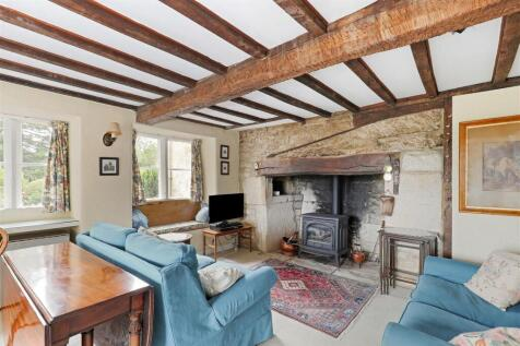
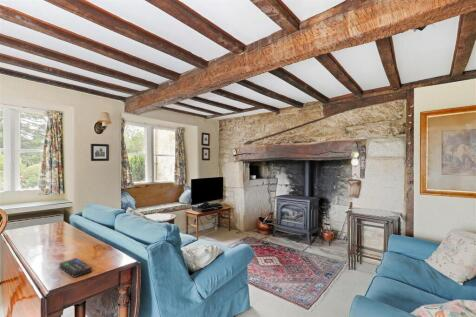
+ remote control [59,257,93,278]
